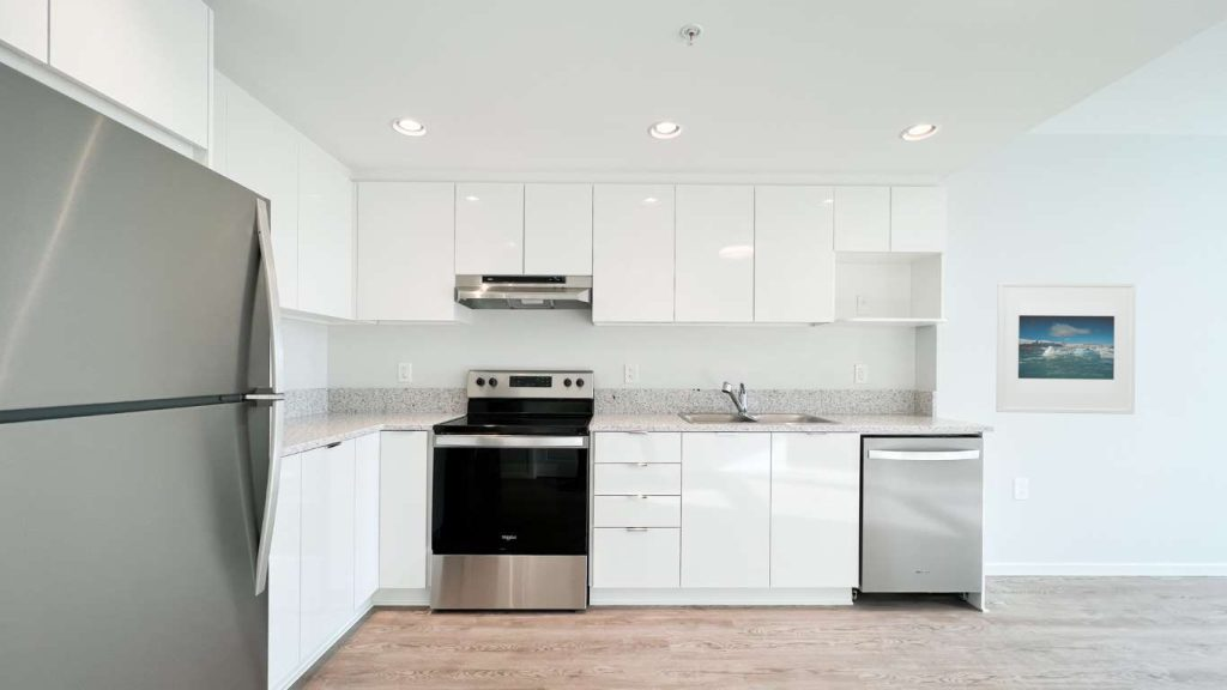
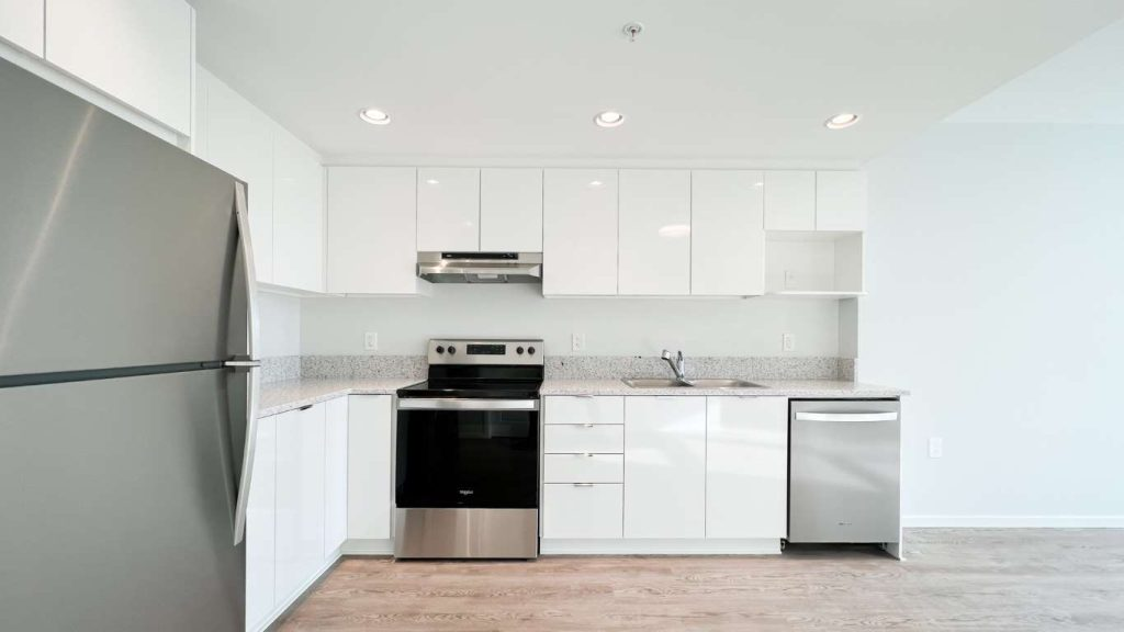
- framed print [995,280,1137,416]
